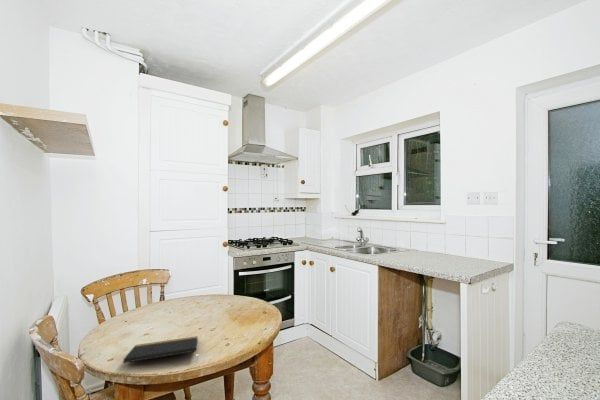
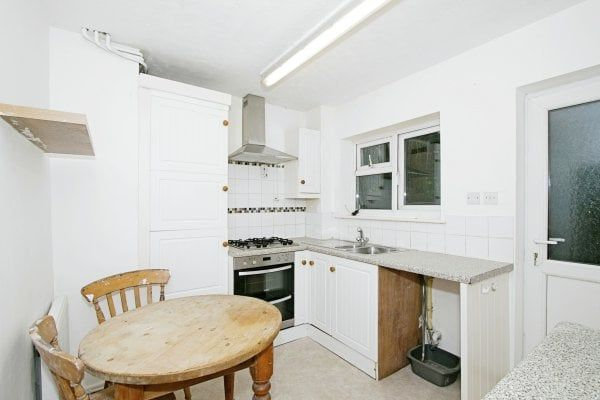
- notepad [122,335,199,364]
